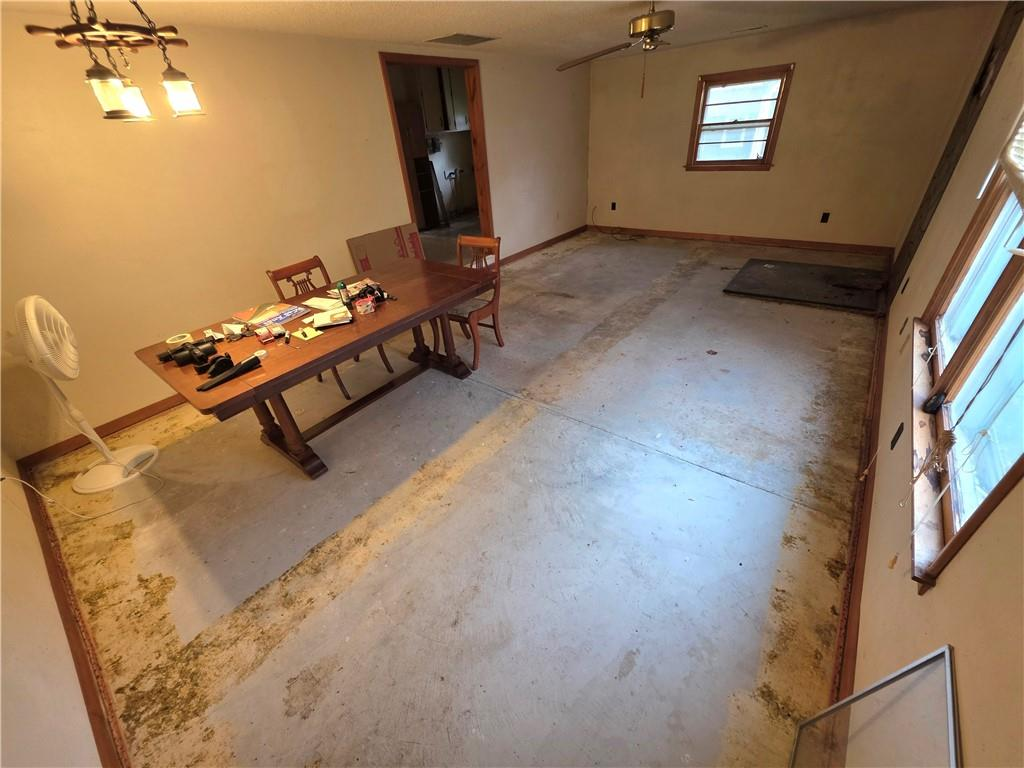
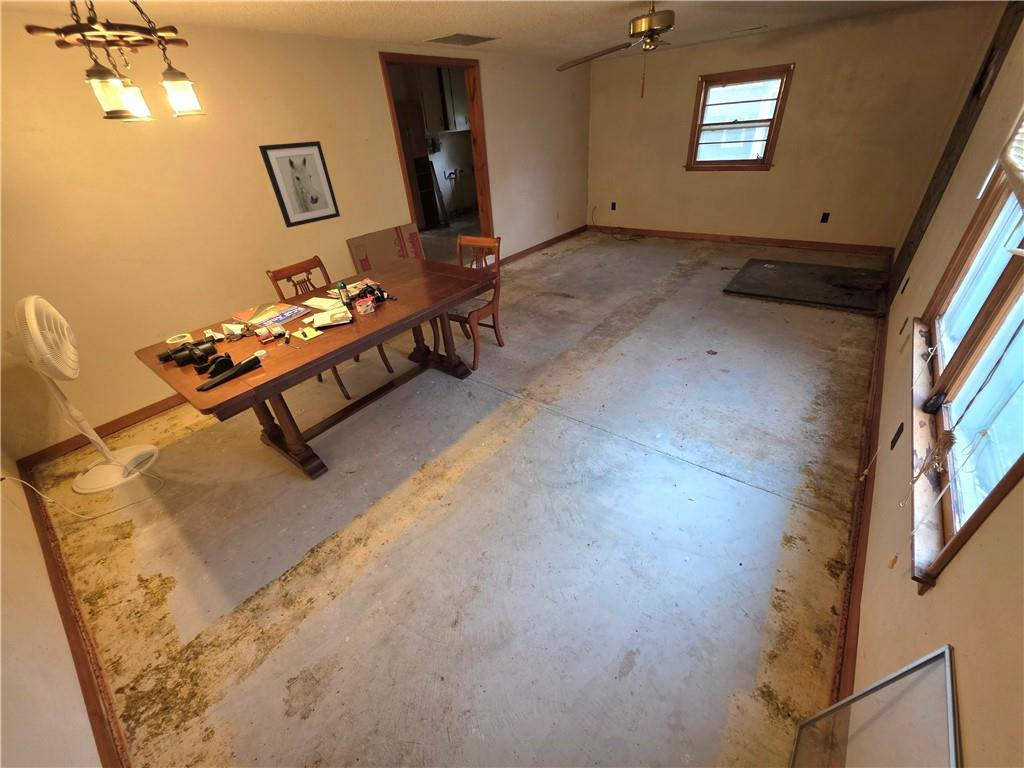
+ wall art [258,140,341,229]
